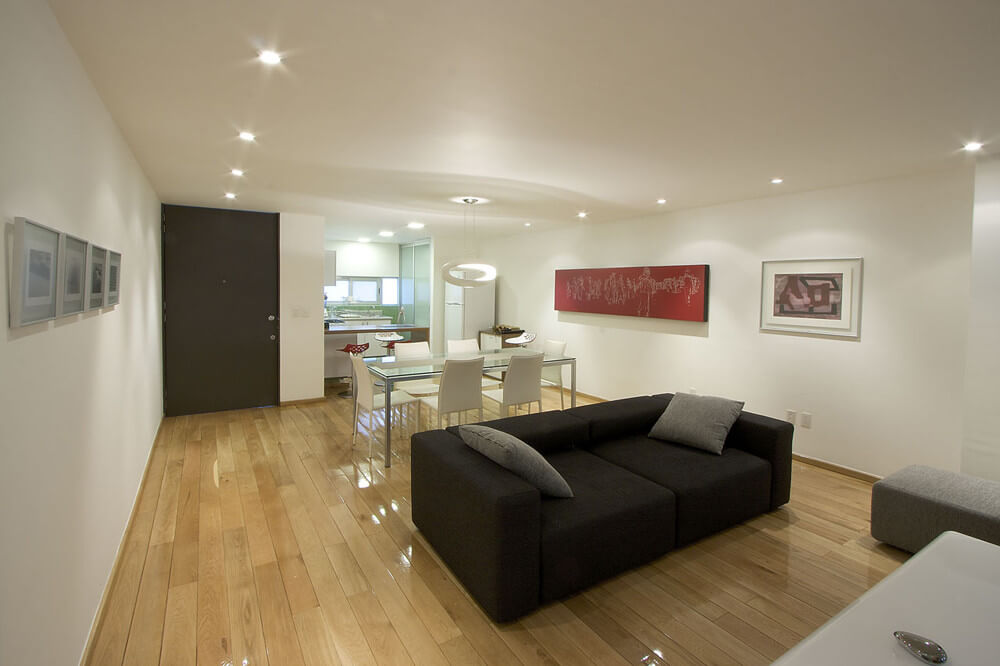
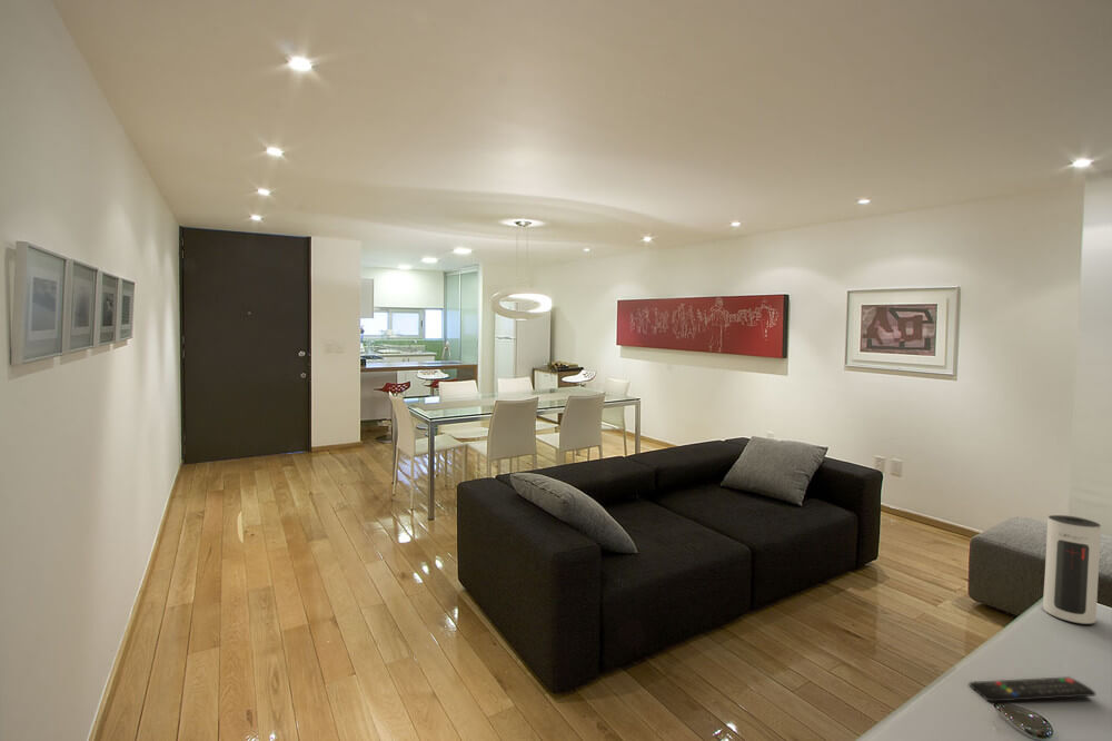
+ remote control [969,675,1096,703]
+ speaker [1042,514,1102,625]
